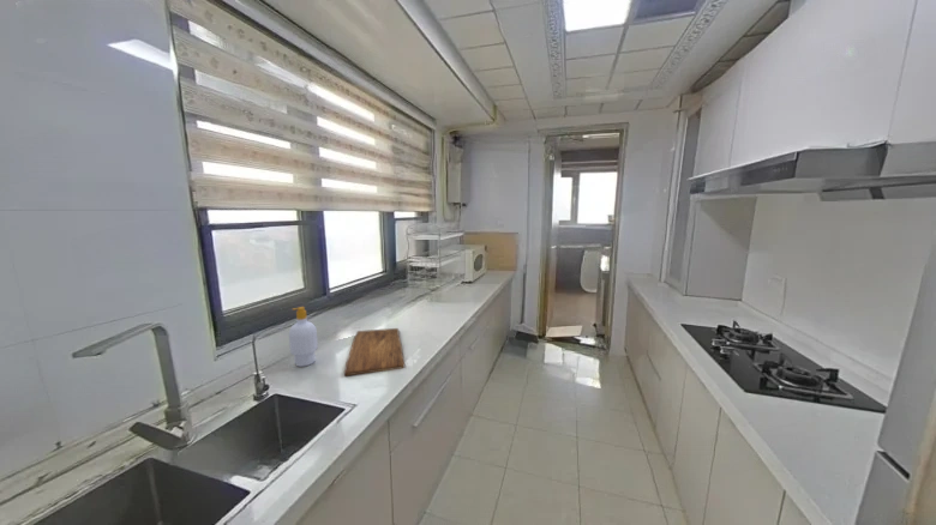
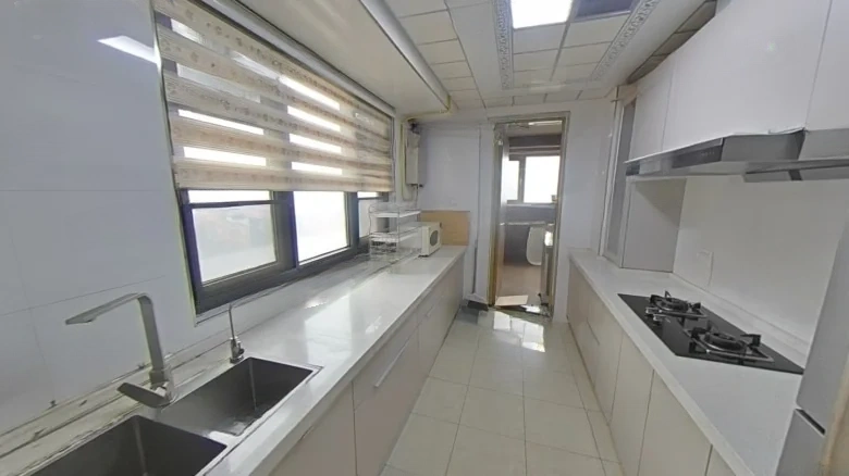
- soap bottle [288,306,319,368]
- cutting board [343,327,406,378]
